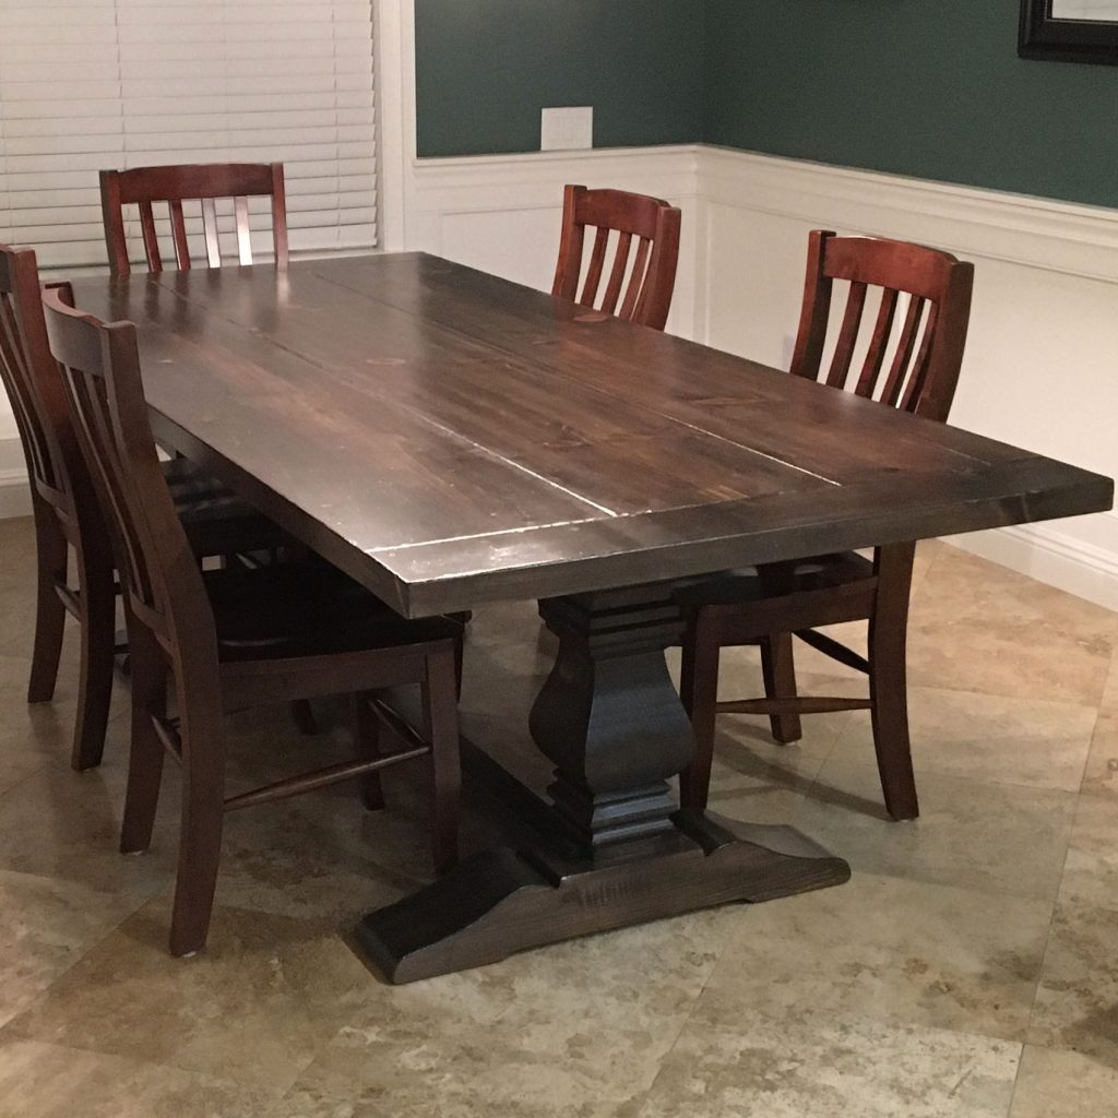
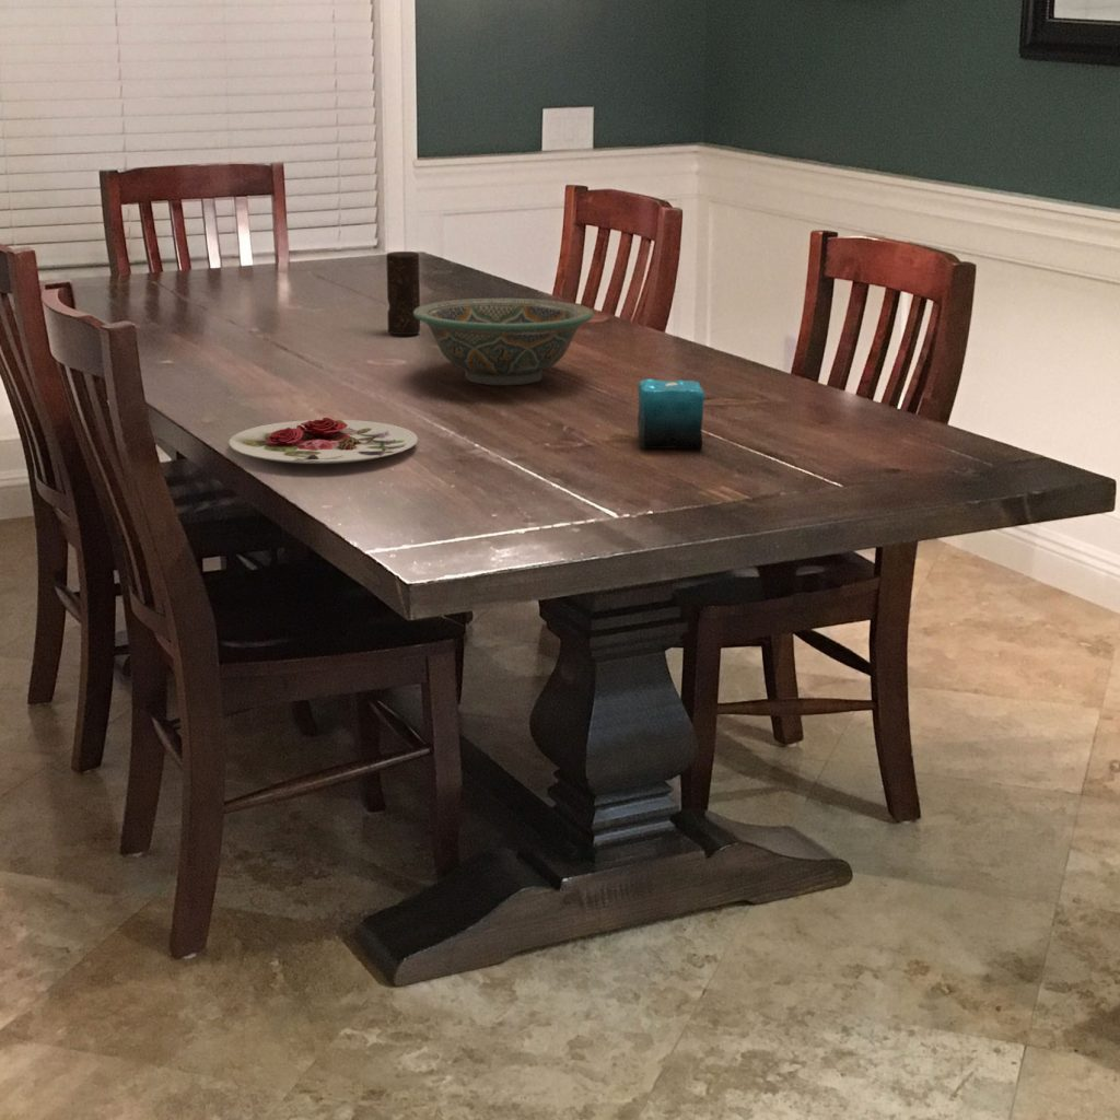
+ candle [637,372,705,450]
+ plate [228,417,419,465]
+ decorative bowl [413,298,595,386]
+ candle [385,250,421,336]
